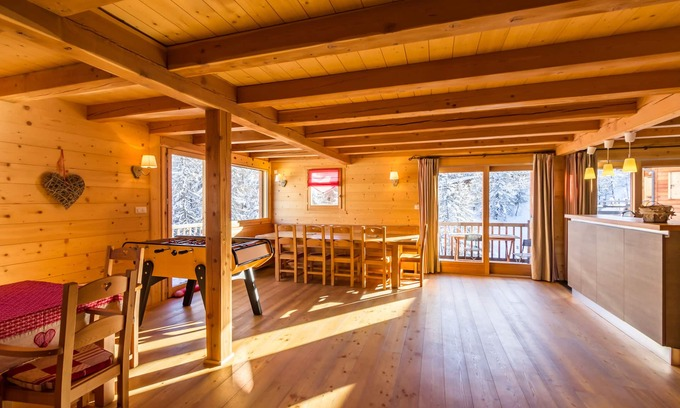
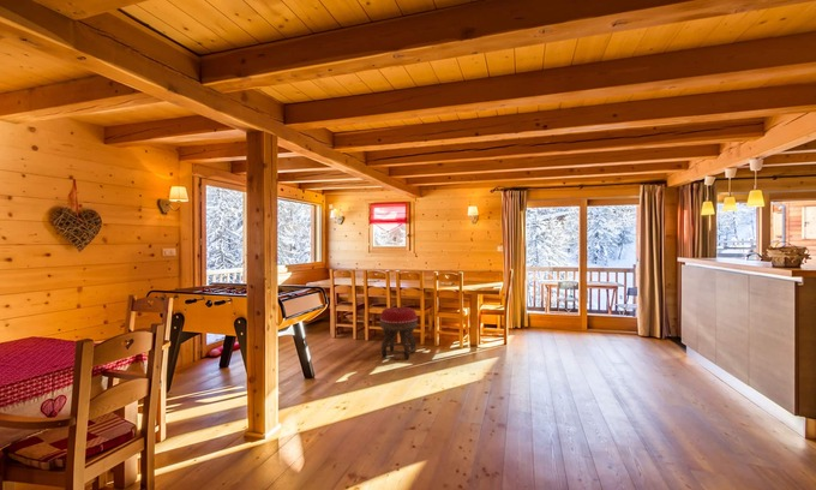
+ footstool [379,306,419,360]
